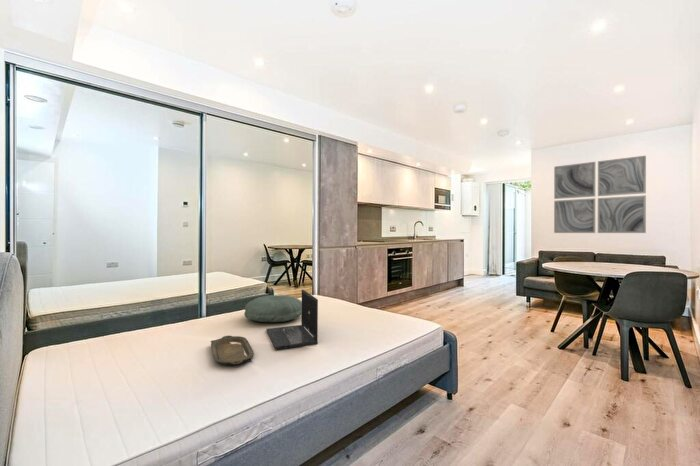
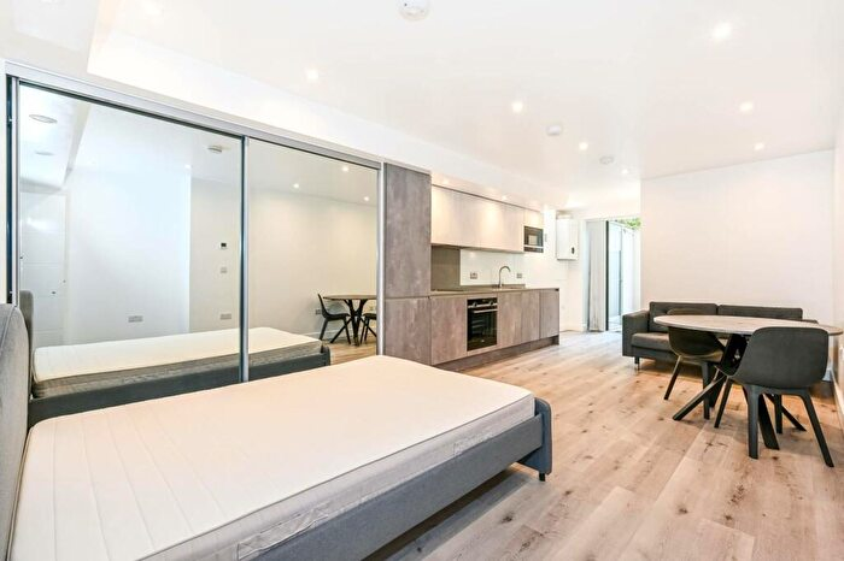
- laptop [265,289,319,351]
- wall art [553,155,647,234]
- serving tray [210,335,255,366]
- pillow [243,294,302,323]
